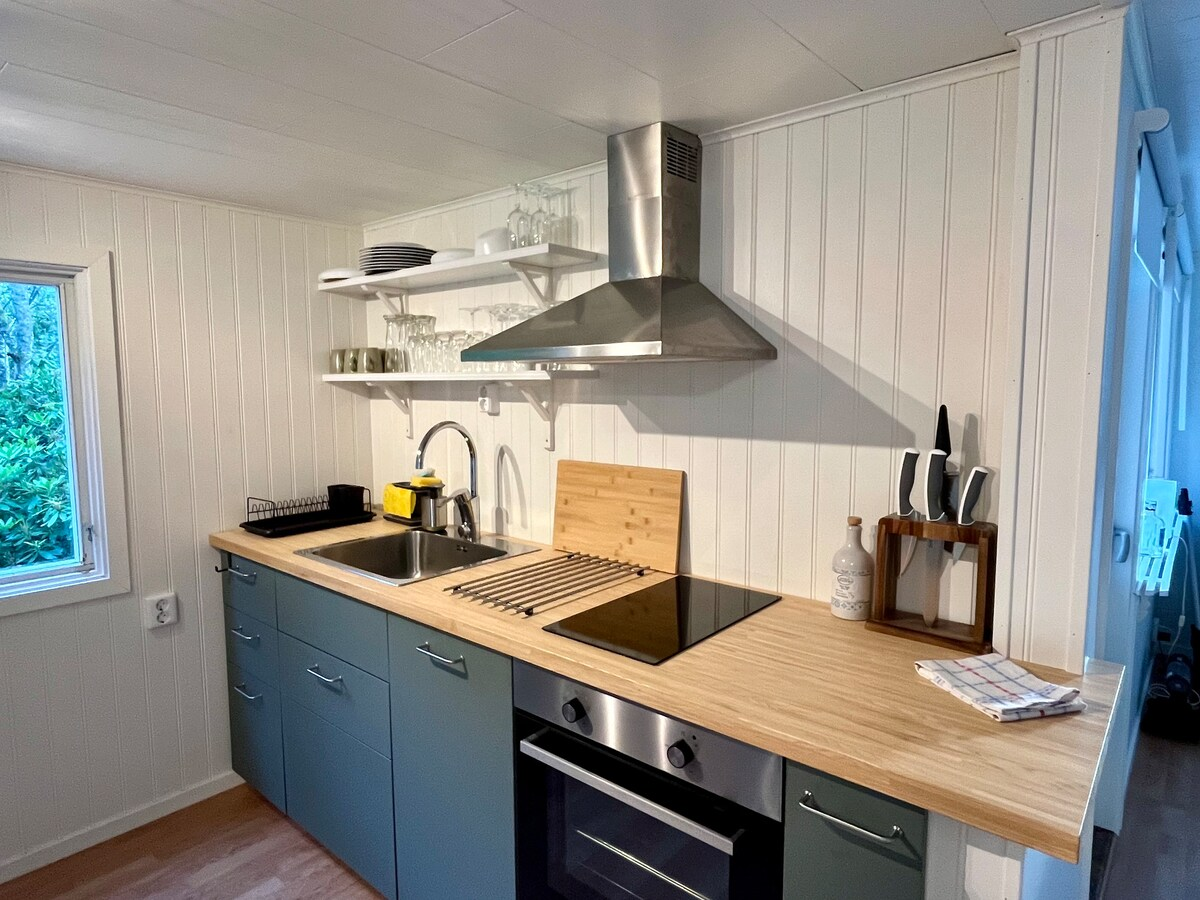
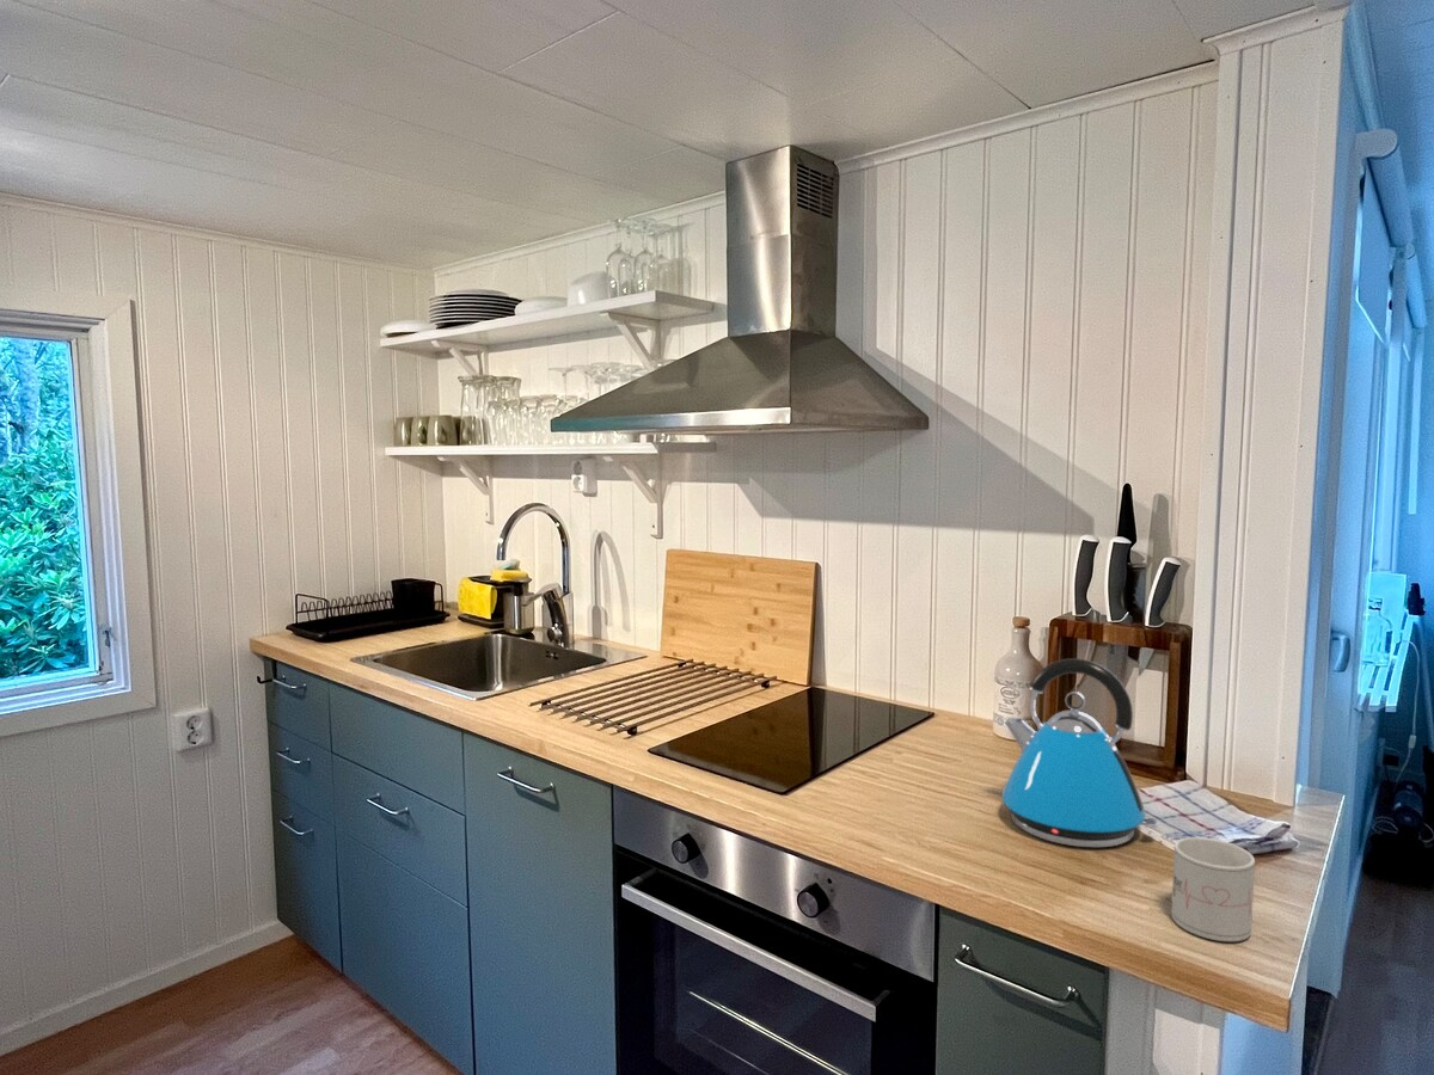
+ mug [1170,836,1256,942]
+ kettle [1000,657,1159,848]
